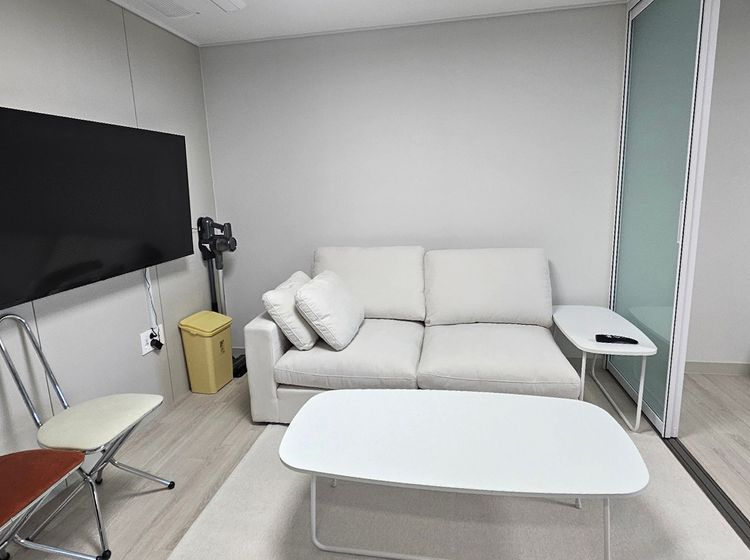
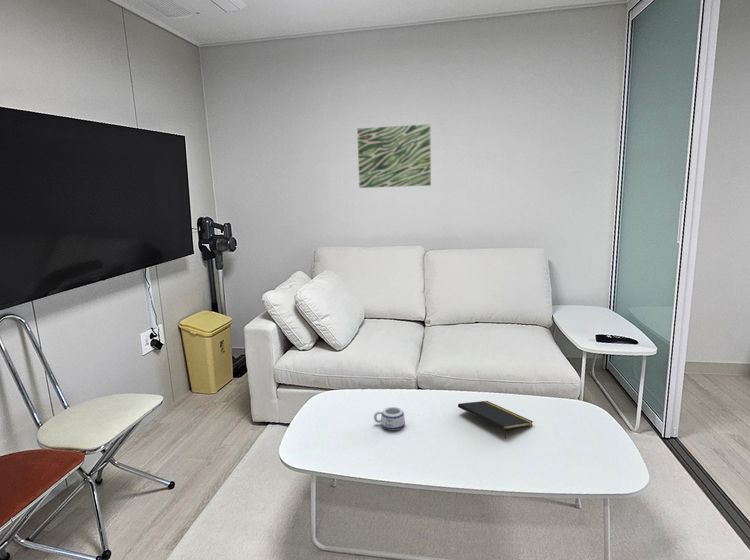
+ notepad [457,400,534,440]
+ wall art [356,123,432,189]
+ mug [373,406,406,431]
